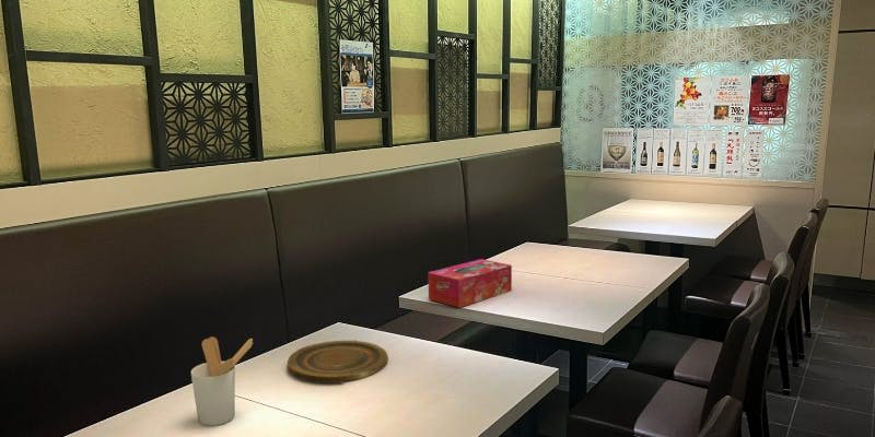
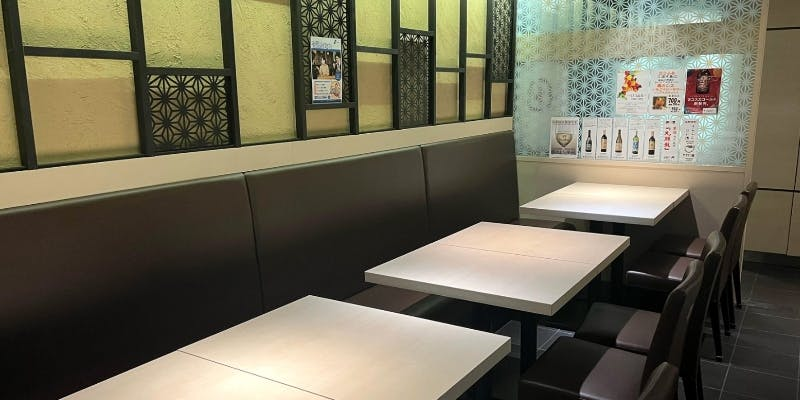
- tissue box [427,258,513,309]
- plate [287,339,389,383]
- utensil holder [190,336,254,426]
